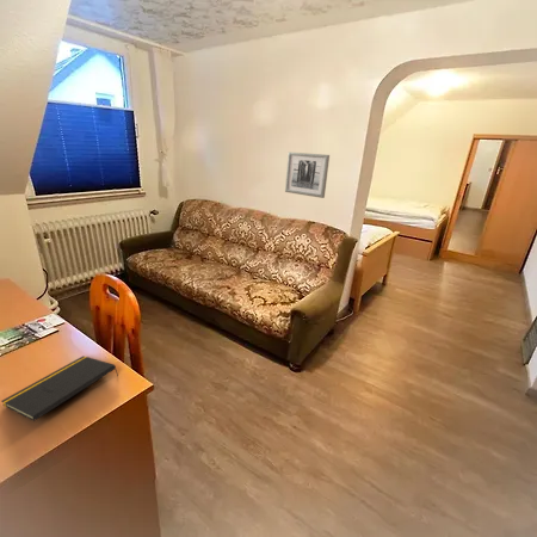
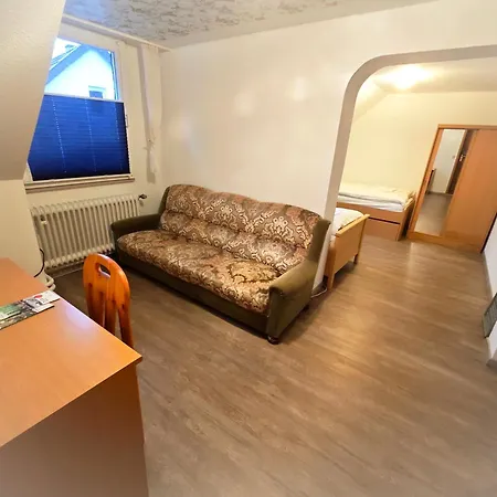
- notepad [0,354,119,422]
- wall art [284,152,331,199]
